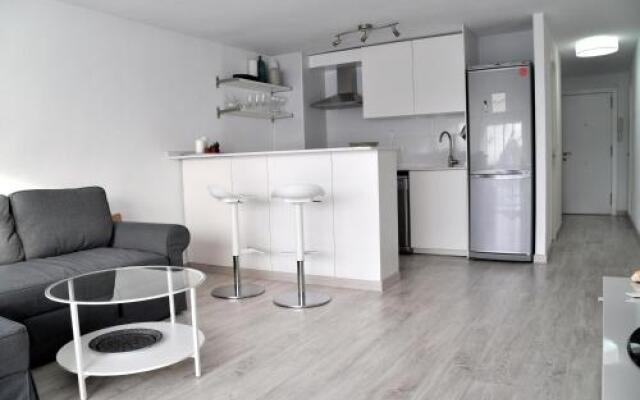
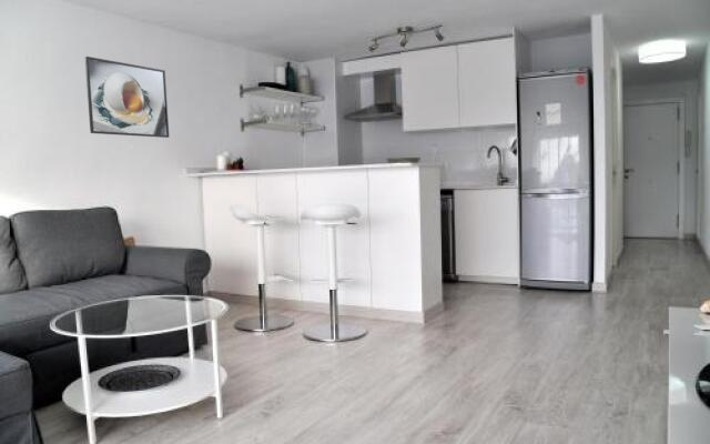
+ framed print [84,56,170,139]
